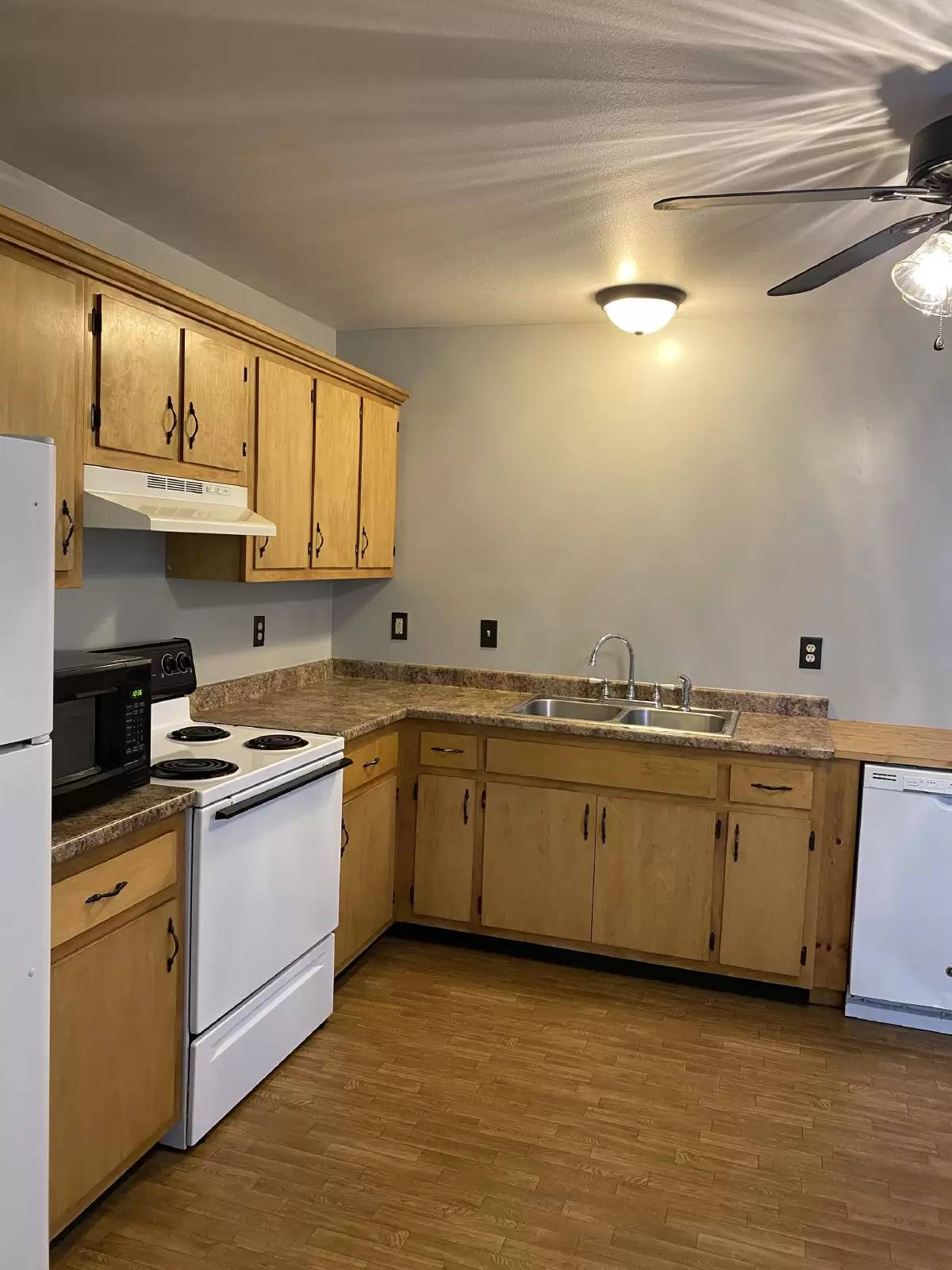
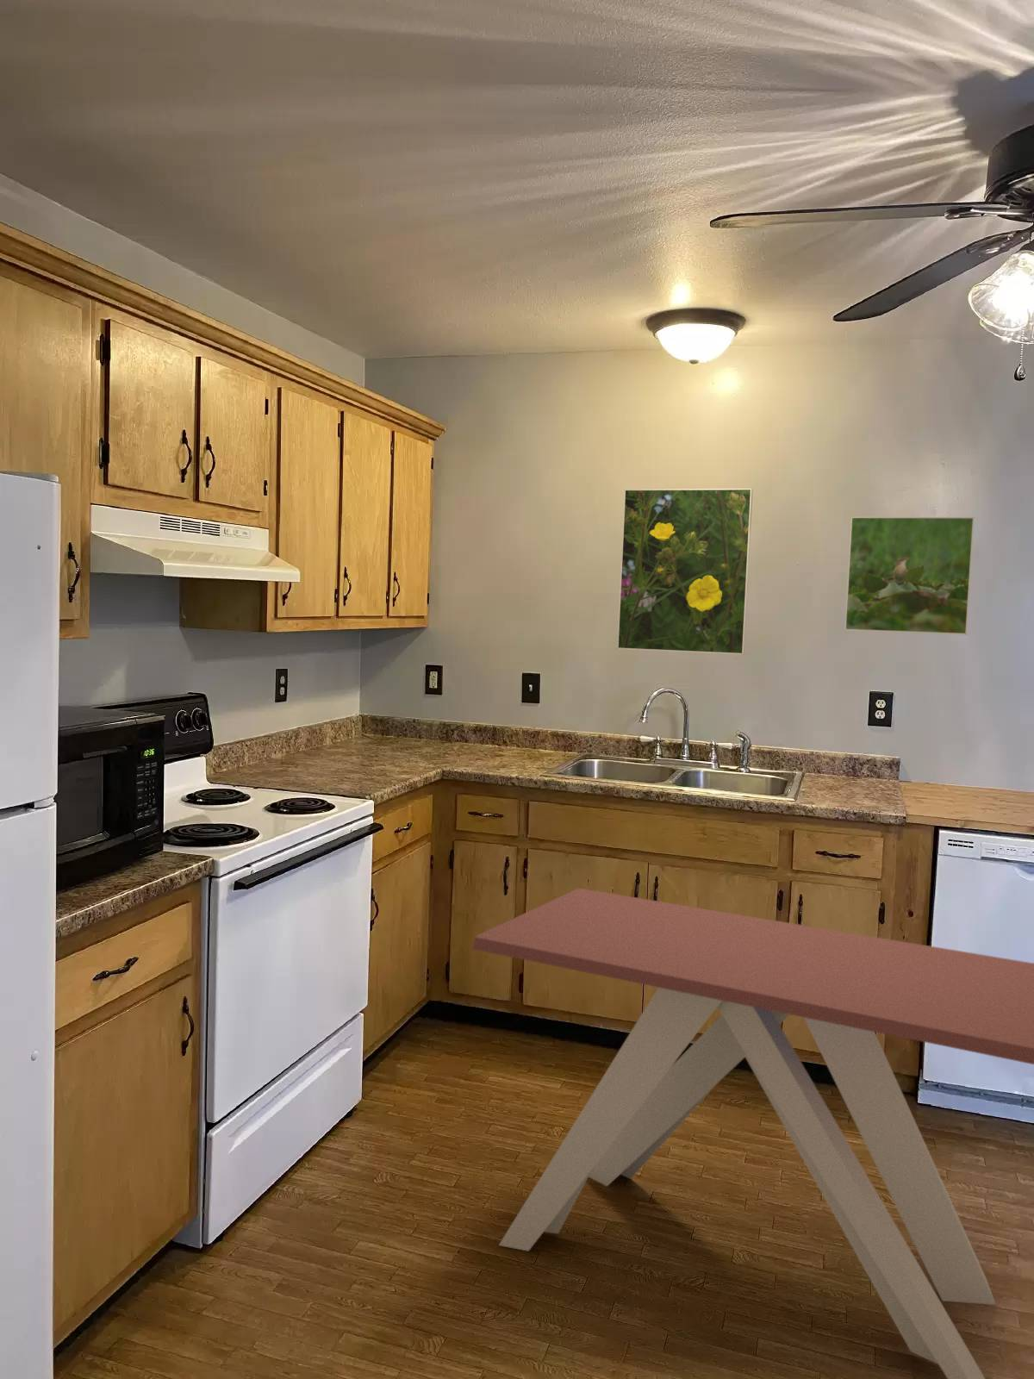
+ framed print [616,488,753,655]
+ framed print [844,516,975,635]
+ dining table [471,888,1034,1379]
